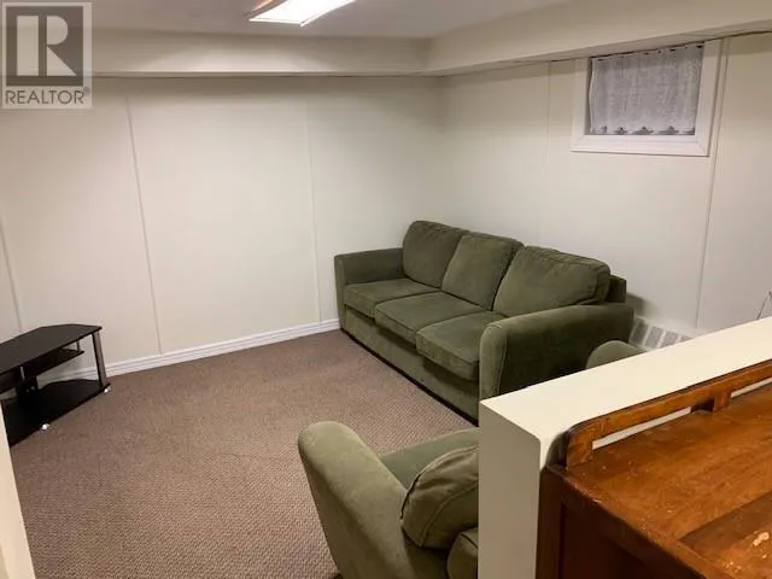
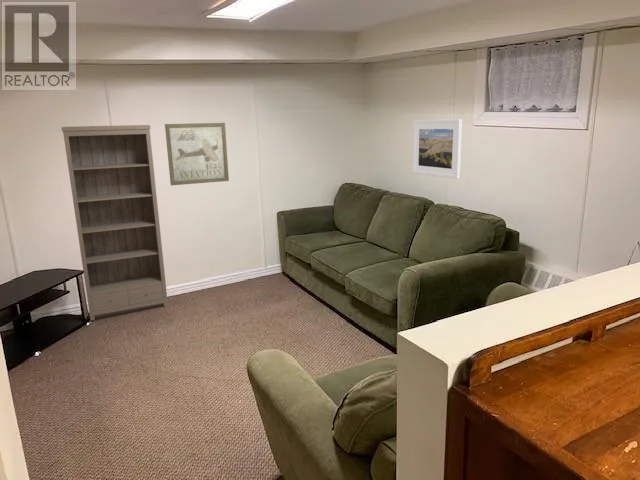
+ bookshelf [61,124,169,321]
+ wall art [164,122,230,186]
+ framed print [412,118,463,180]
